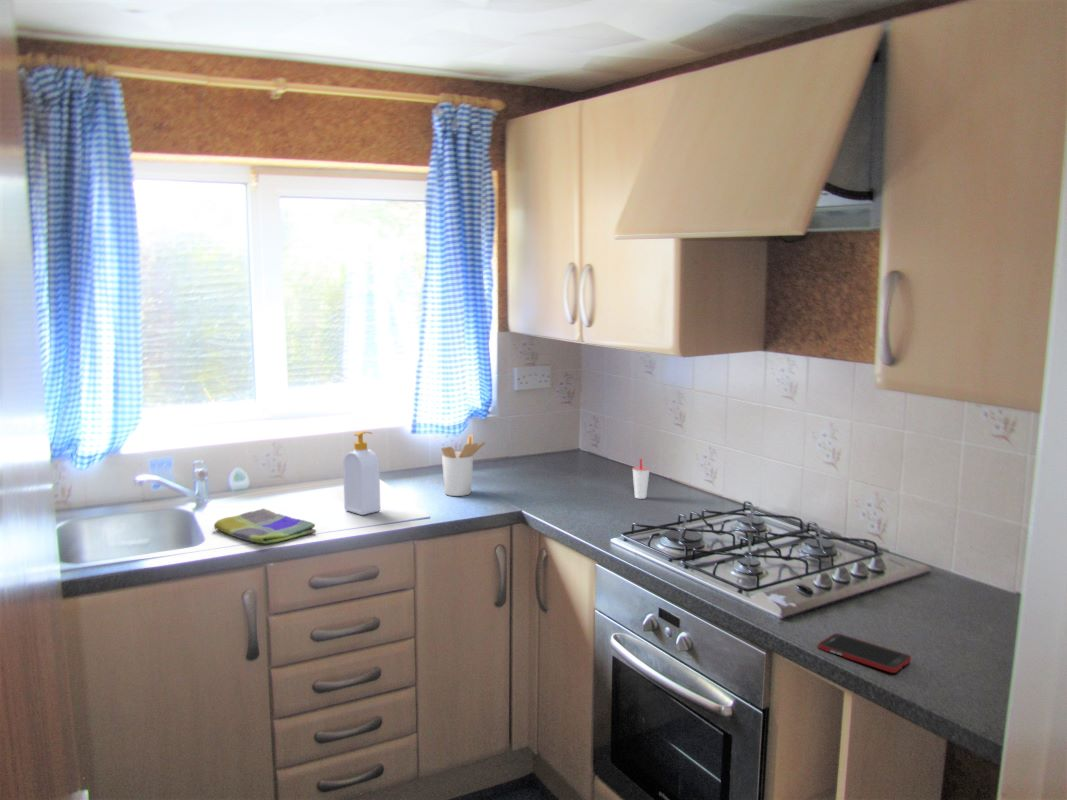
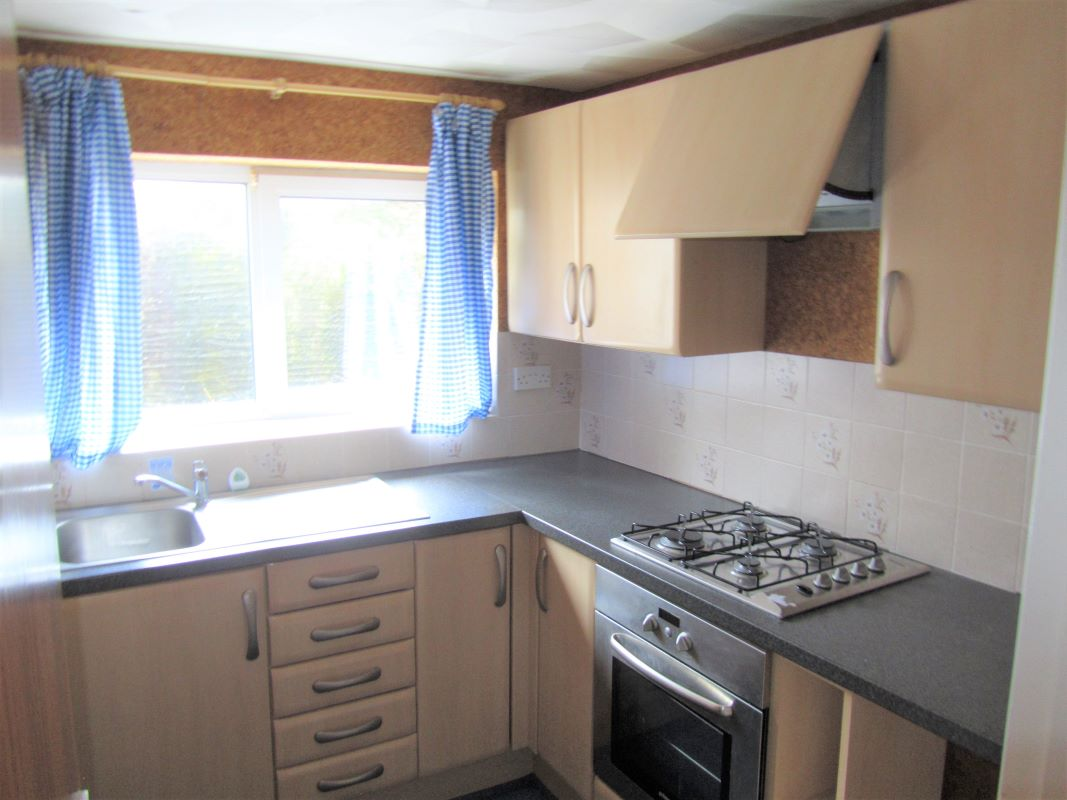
- soap bottle [342,430,381,516]
- cell phone [817,632,912,674]
- utensil holder [440,433,486,497]
- cup [631,458,651,500]
- dish towel [213,507,317,544]
